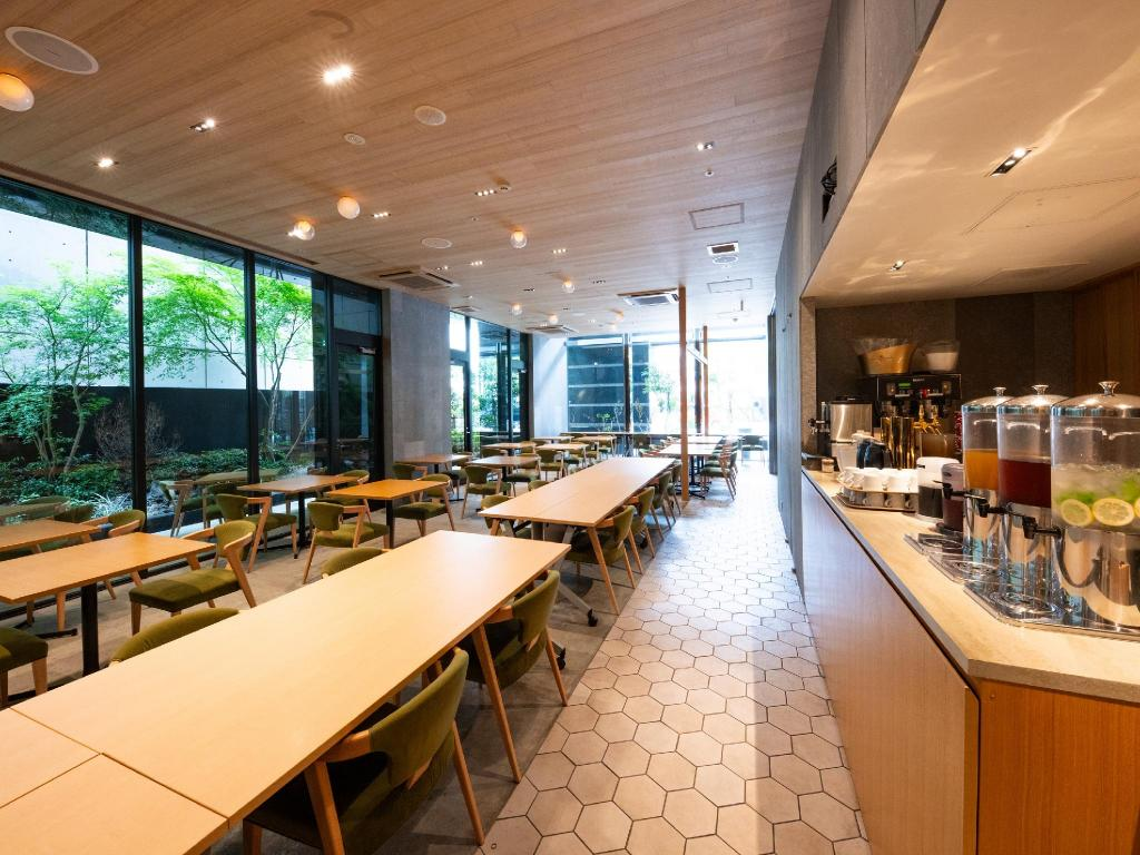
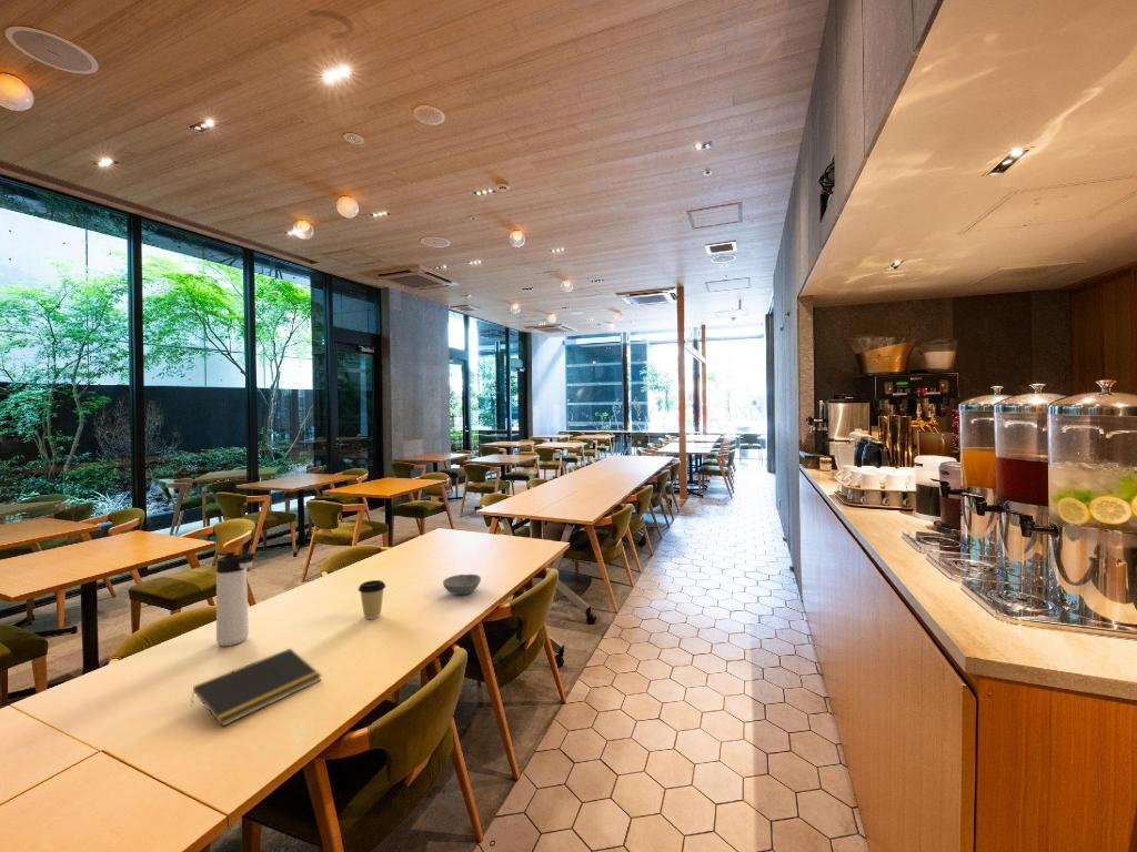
+ coffee cup [358,579,386,620]
+ thermos bottle [215,551,258,647]
+ bowl [442,574,482,596]
+ notepad [190,647,322,728]
